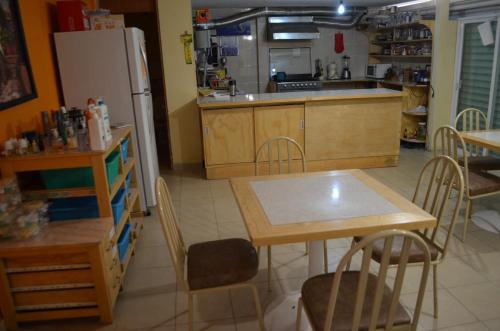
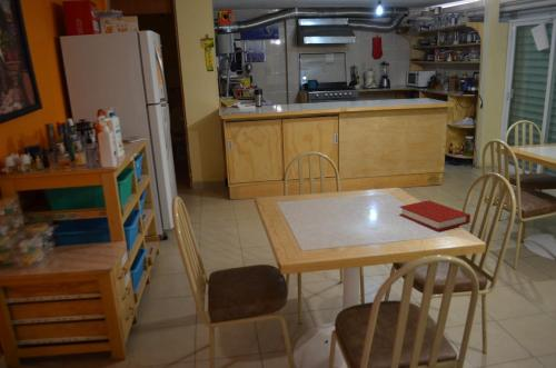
+ book [398,199,471,232]
